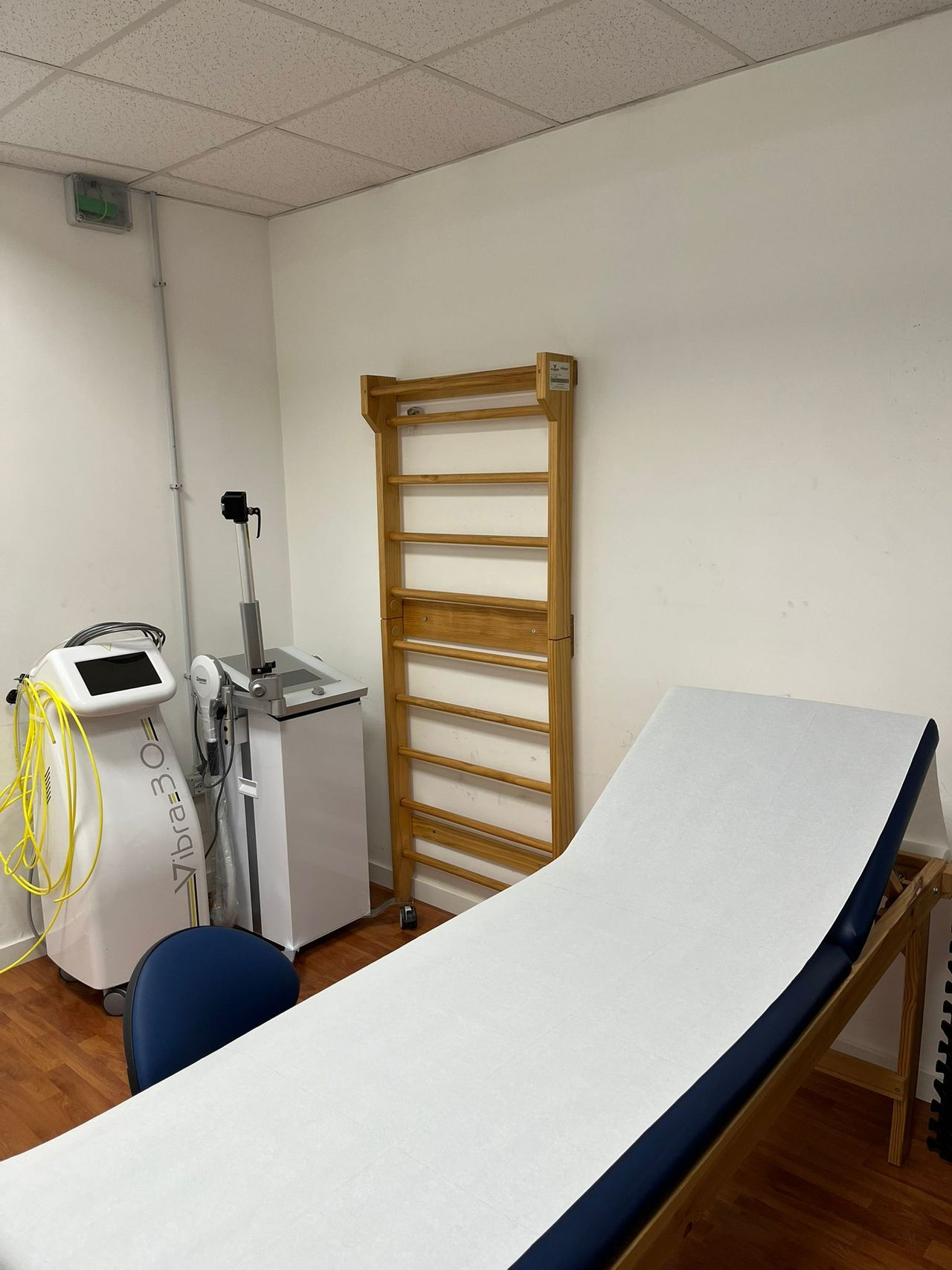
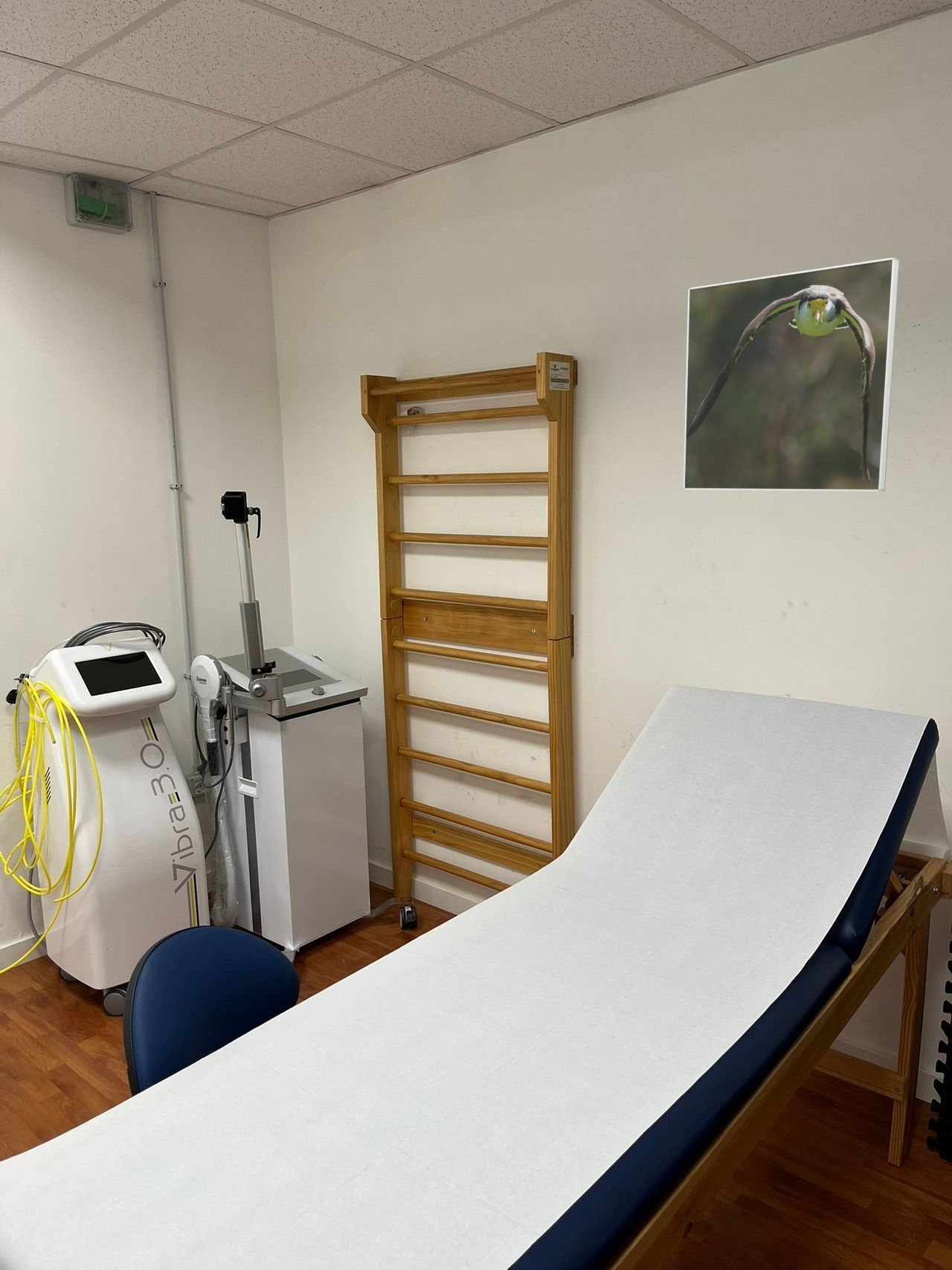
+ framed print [683,257,900,493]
